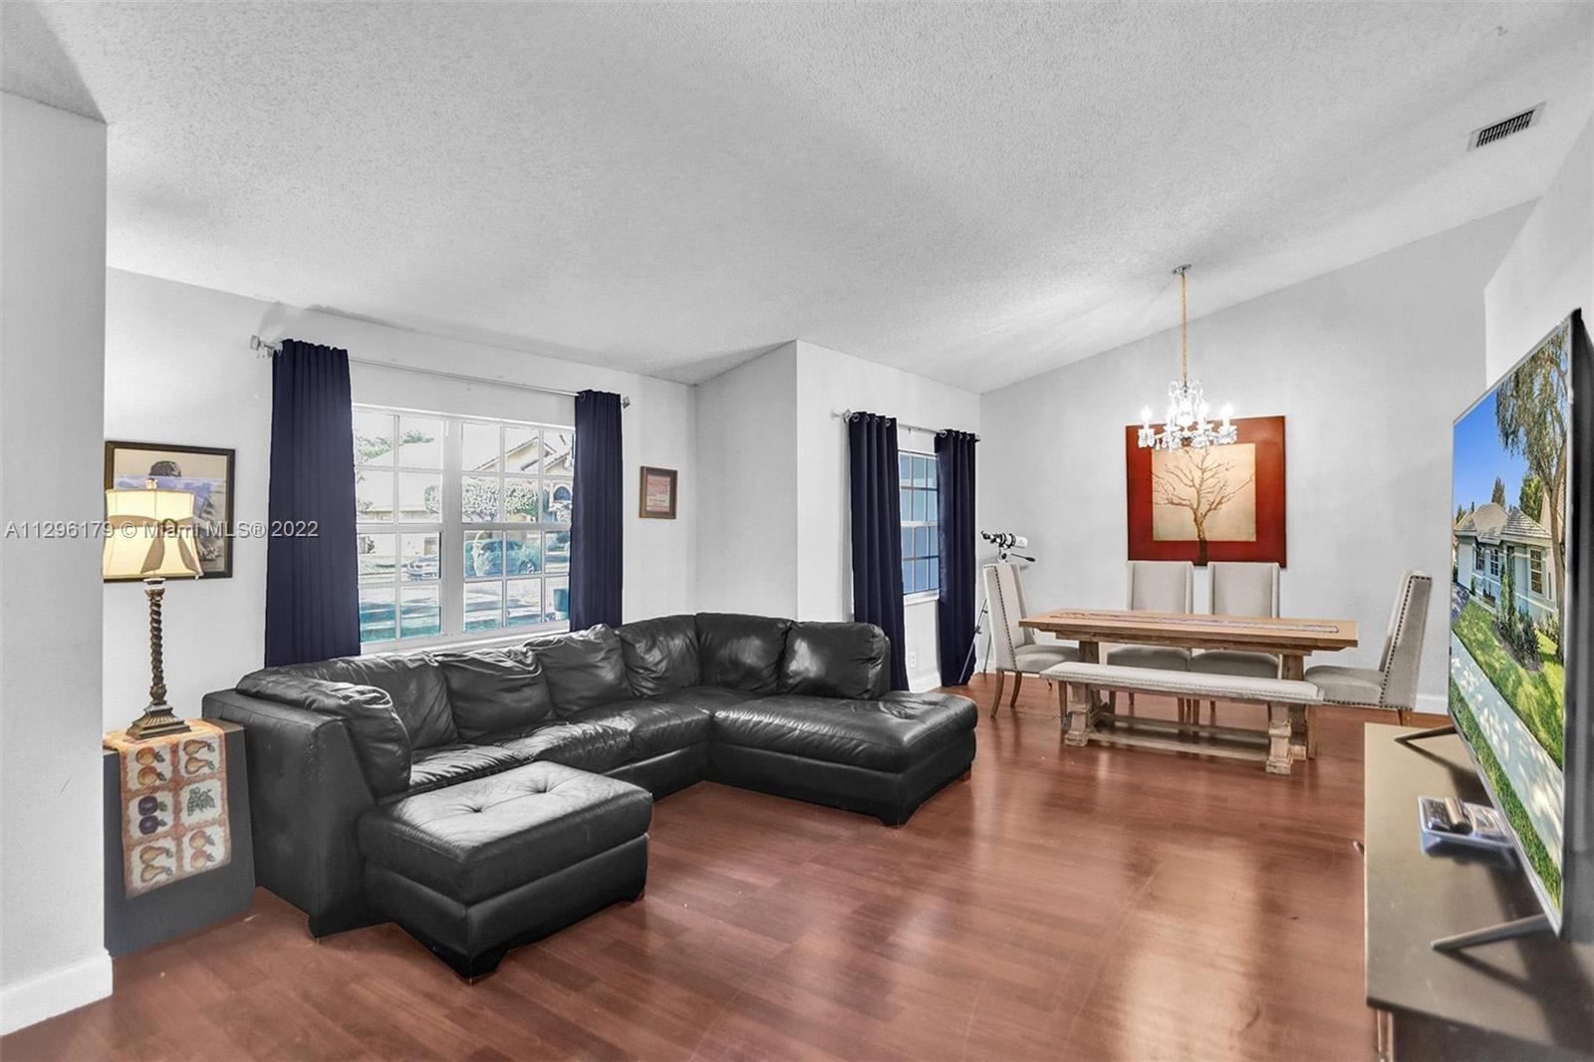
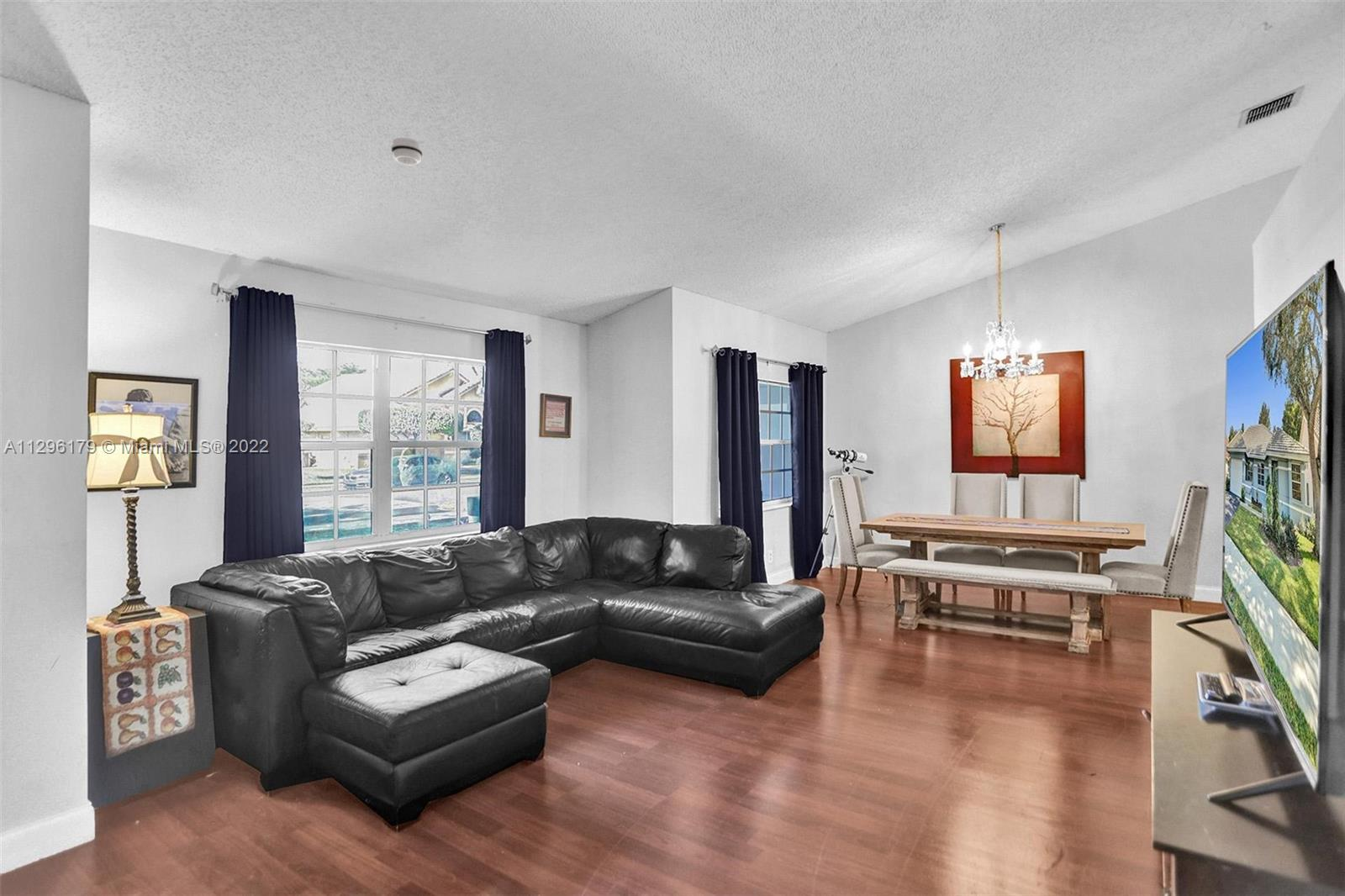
+ smoke detector [390,137,424,166]
